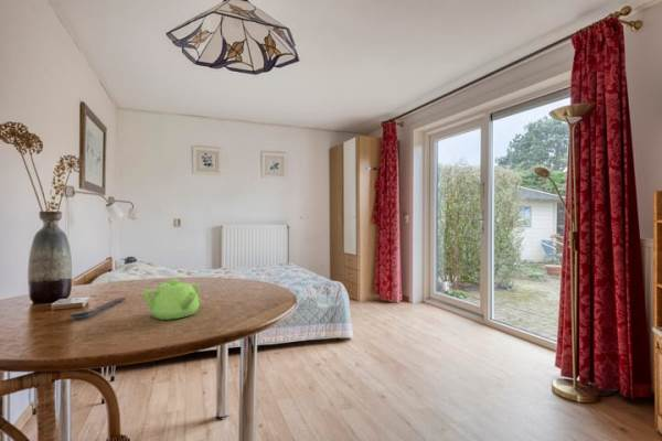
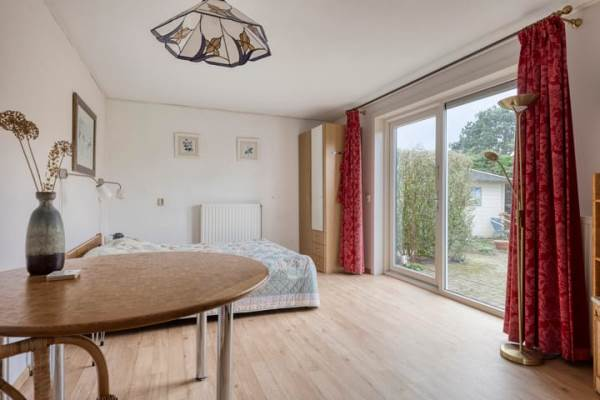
- spoon [67,297,127,320]
- teapot [141,278,202,321]
